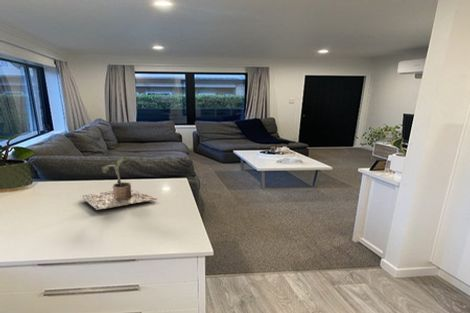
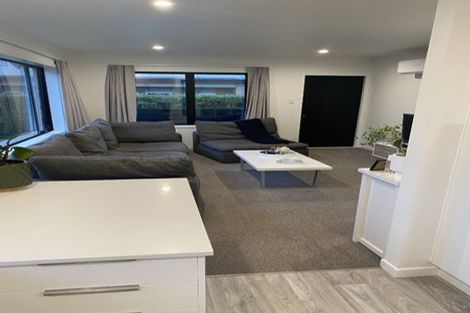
- plant [79,156,158,211]
